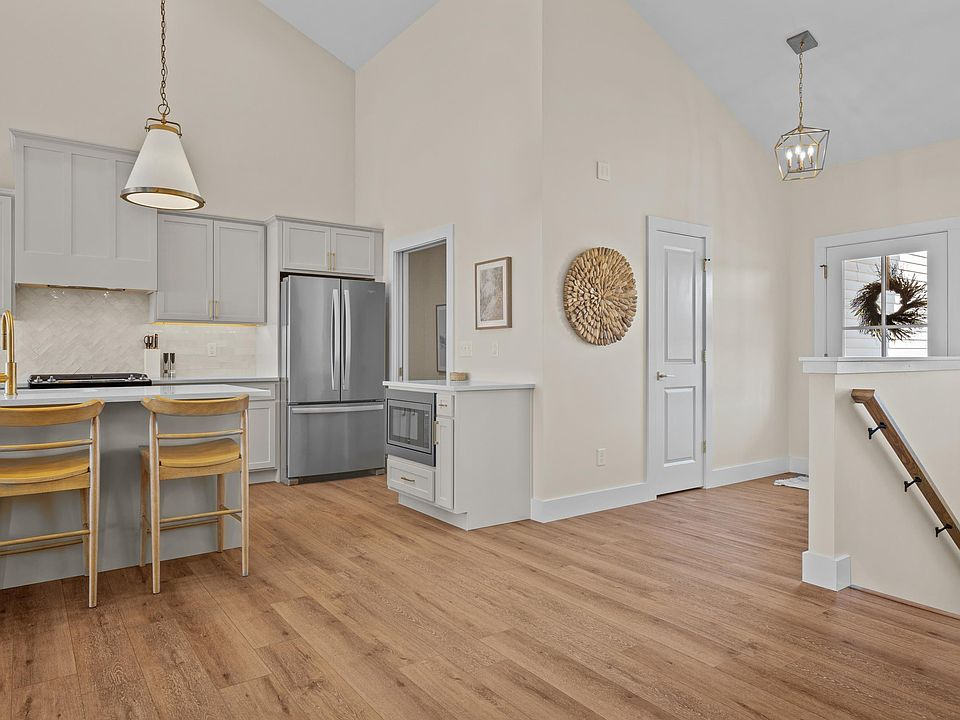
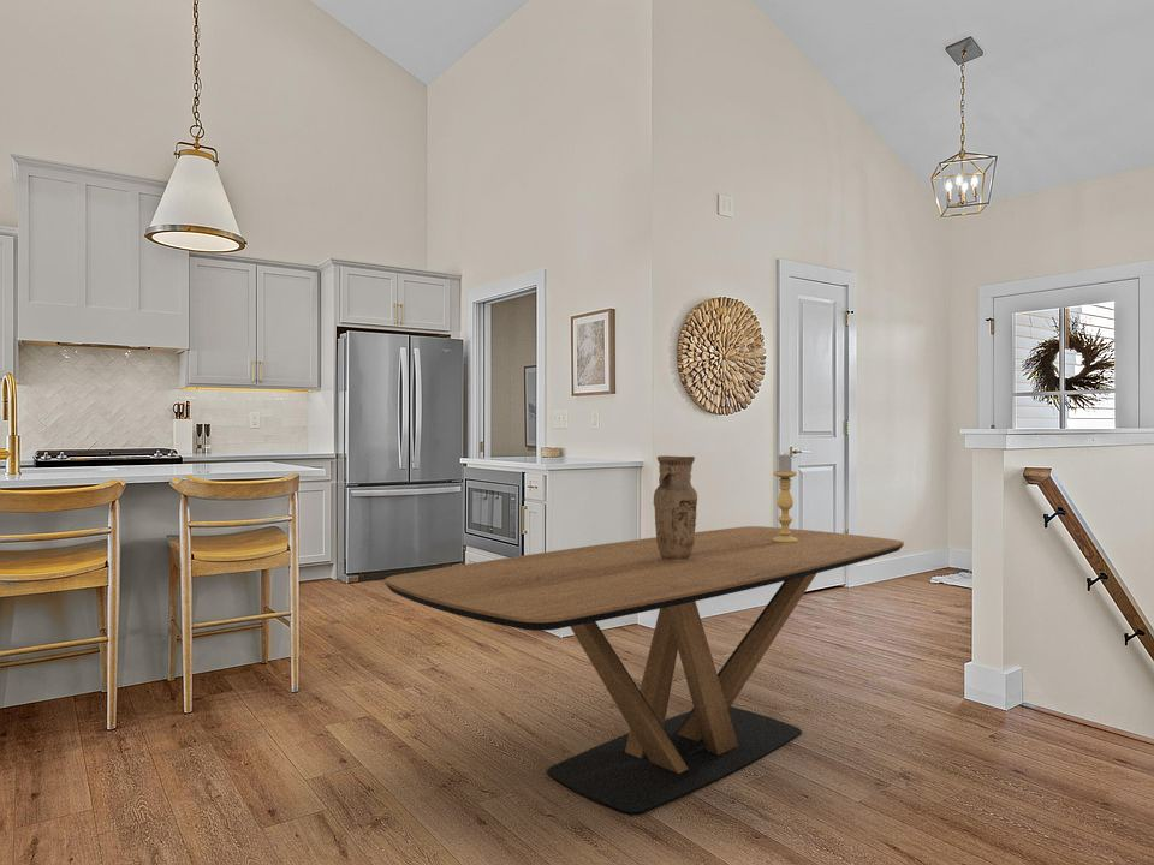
+ dining table [383,525,905,815]
+ vase [653,454,698,562]
+ candle holder [772,454,798,543]
